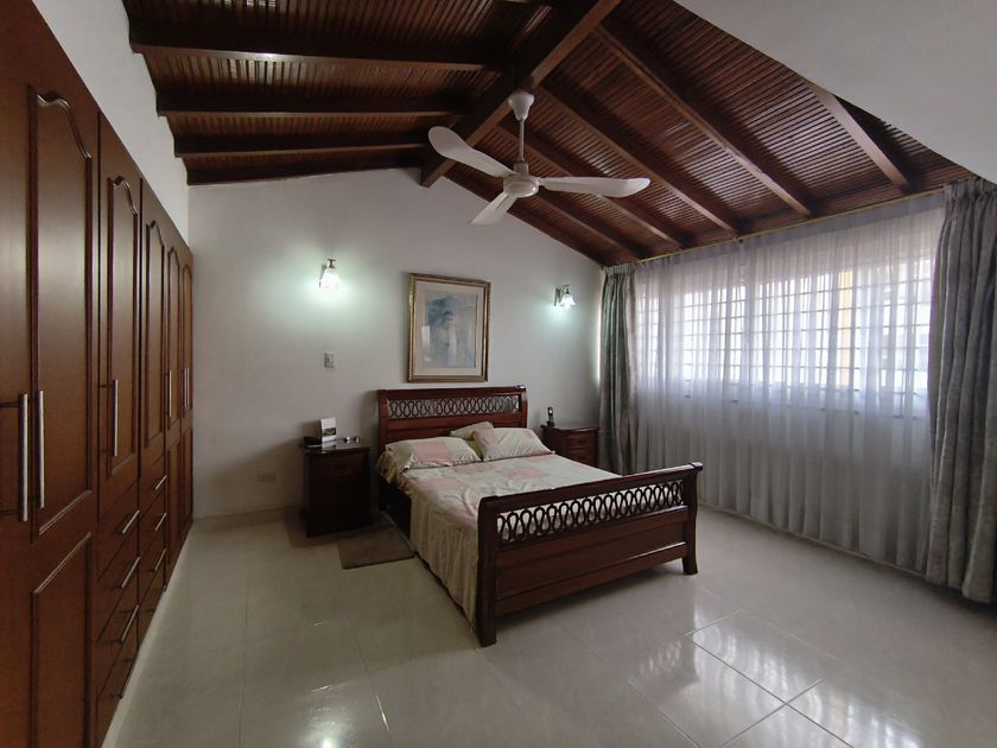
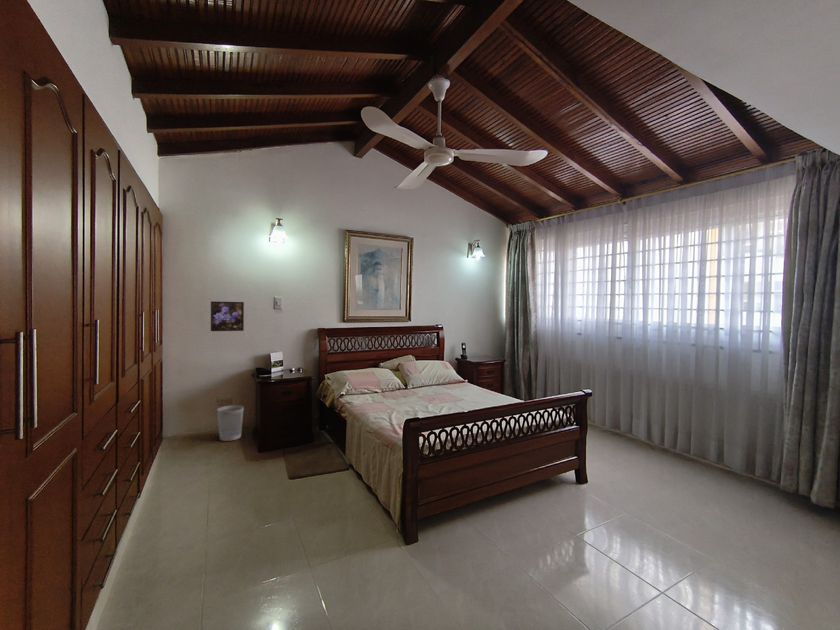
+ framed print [210,300,245,332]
+ wastebasket [216,404,245,442]
